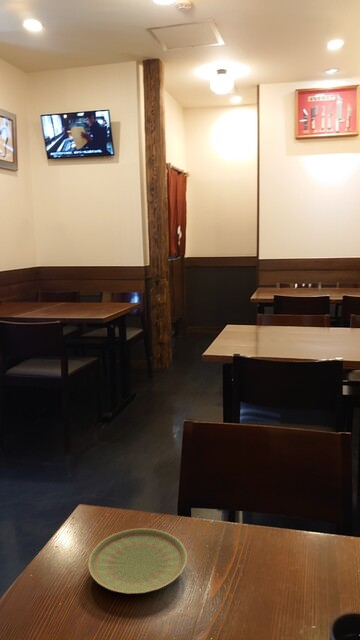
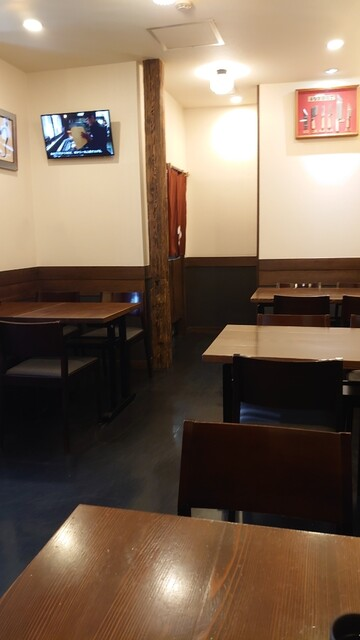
- plate [87,527,188,595]
